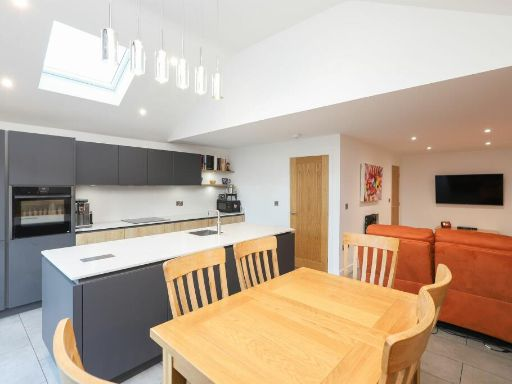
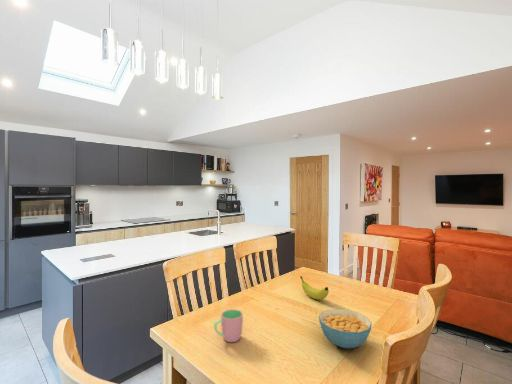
+ cereal bowl [318,308,373,349]
+ cup [213,308,244,343]
+ fruit [299,275,330,301]
